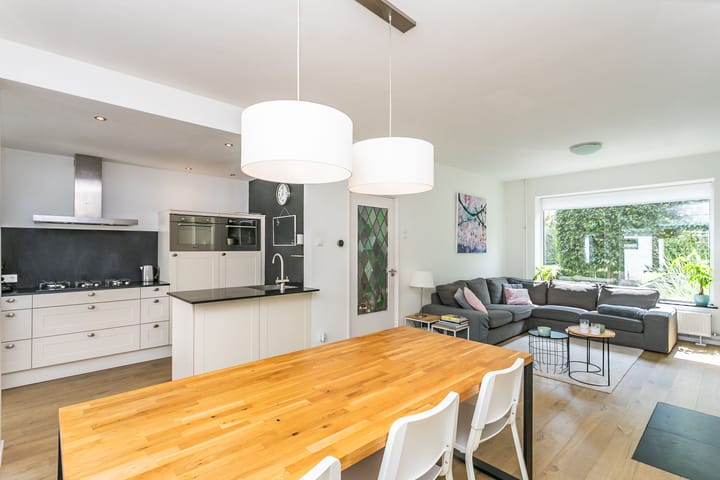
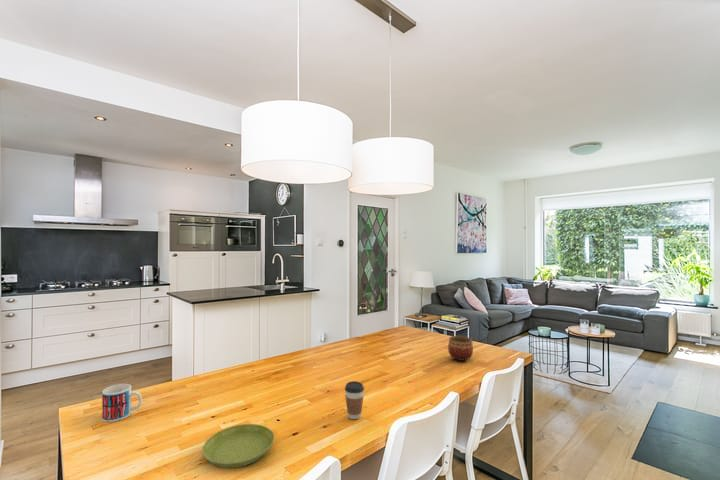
+ saucer [201,423,275,469]
+ mug [101,383,143,423]
+ bowl [447,335,474,362]
+ coffee cup [344,380,365,420]
